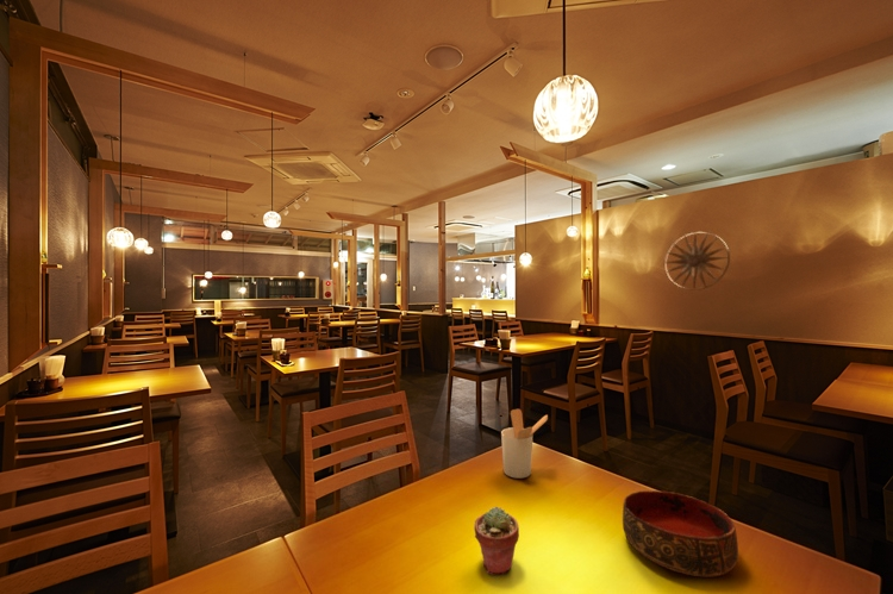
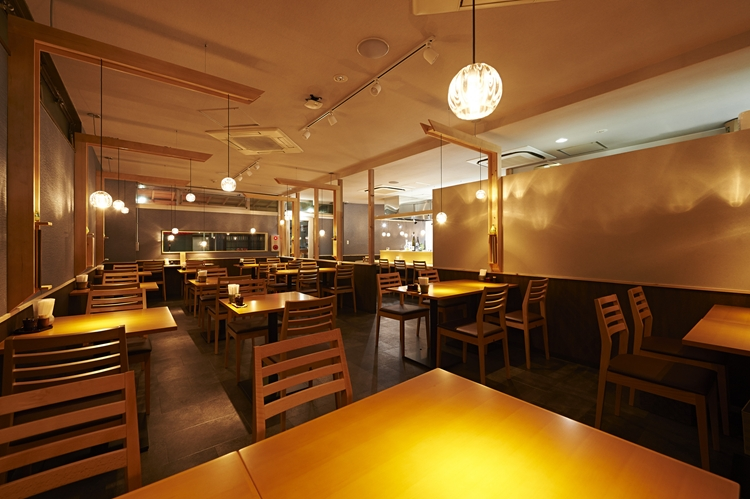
- bowl [622,489,739,577]
- potted succulent [473,506,520,576]
- utensil holder [500,408,549,480]
- wall art [663,230,731,292]
